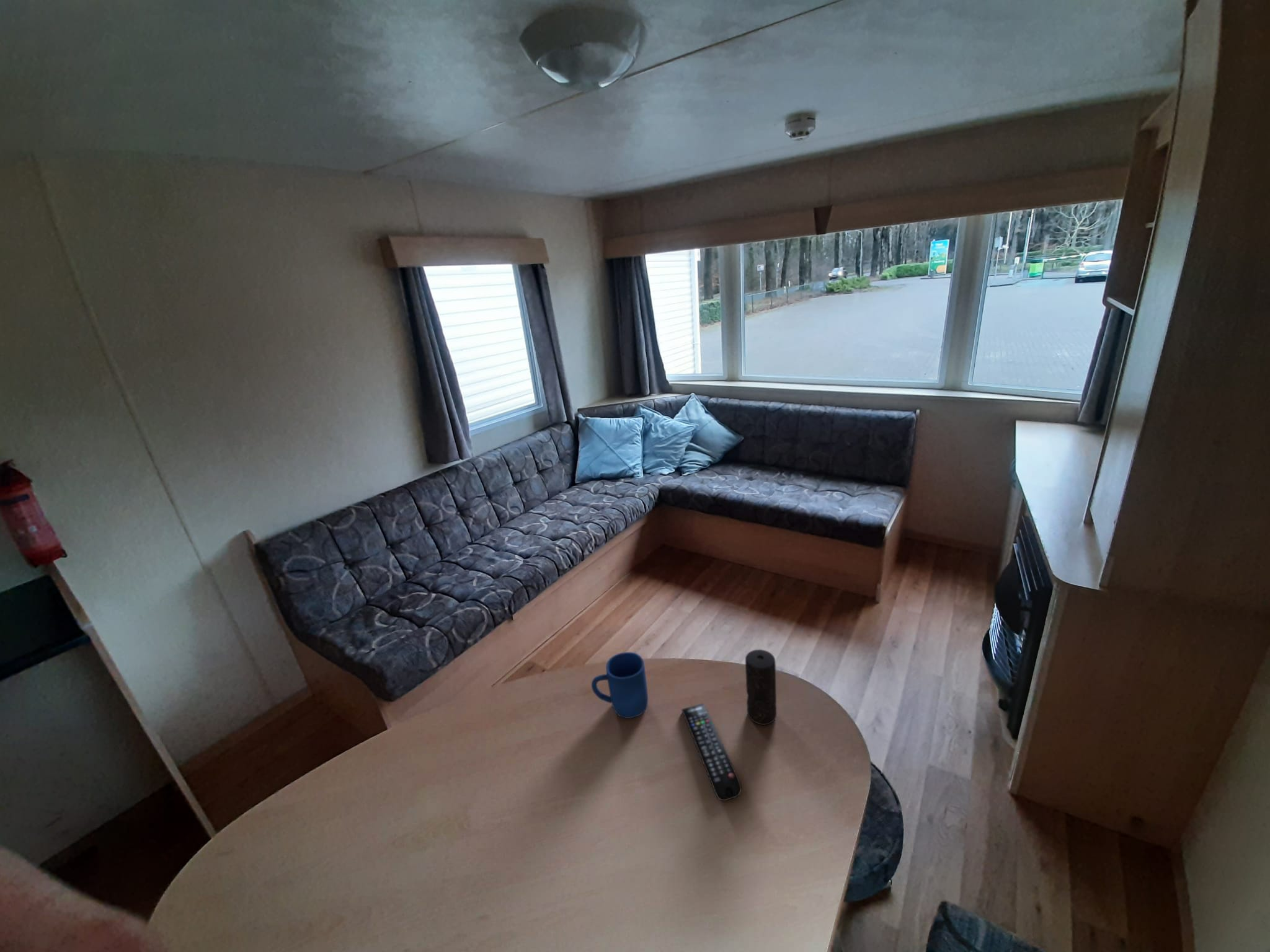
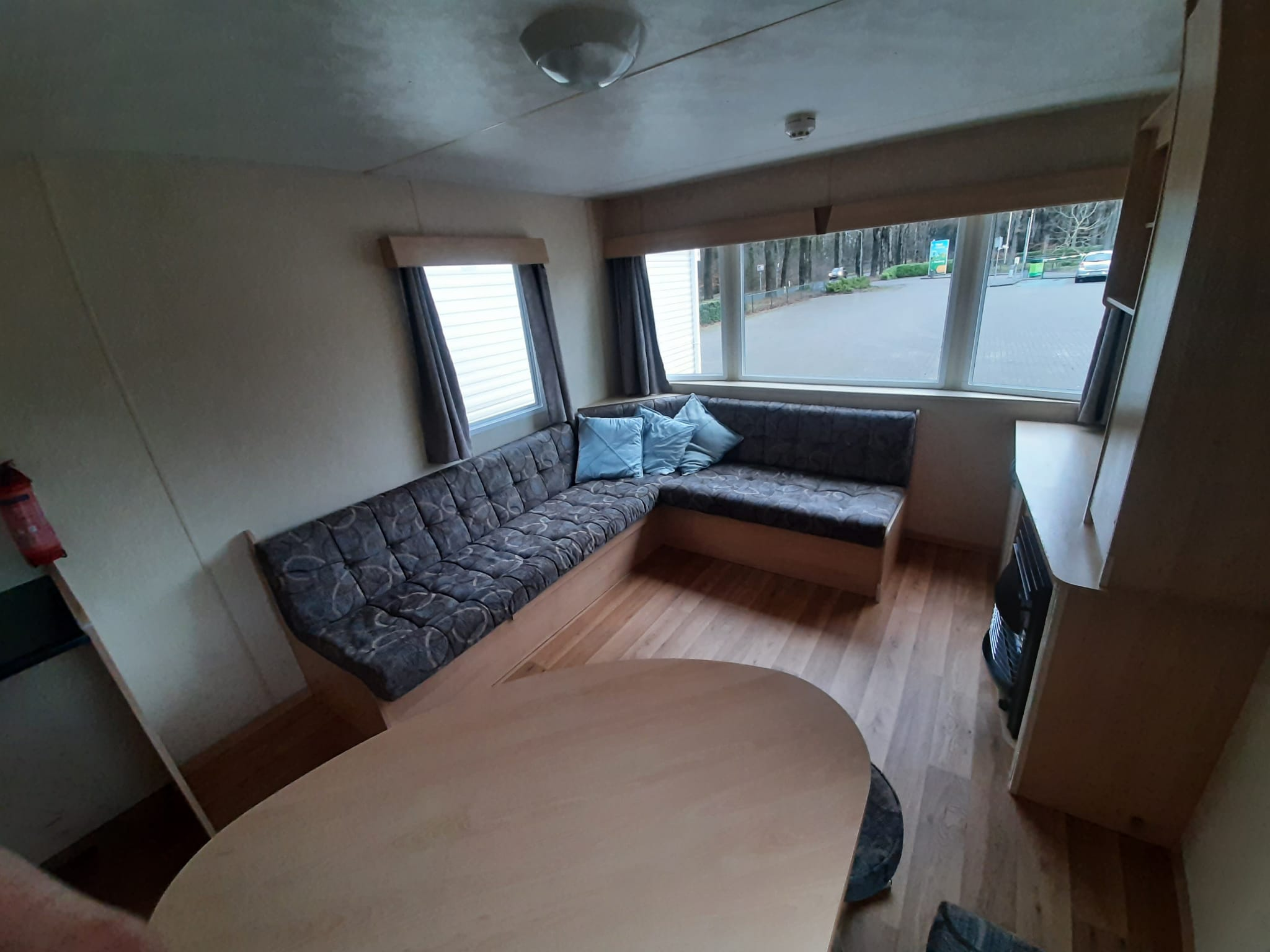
- candle [745,649,777,726]
- mug [591,651,649,719]
- remote control [681,703,742,801]
